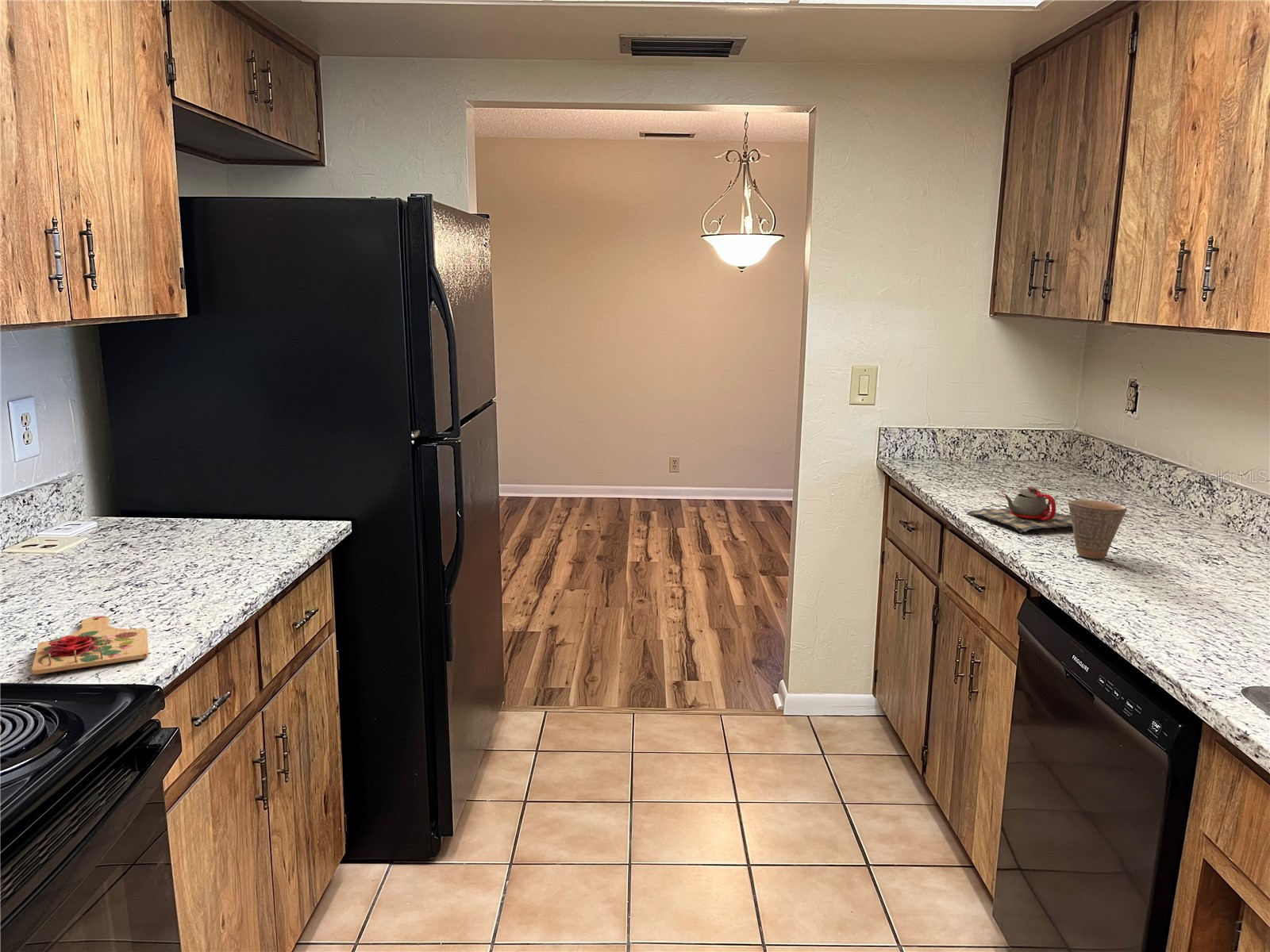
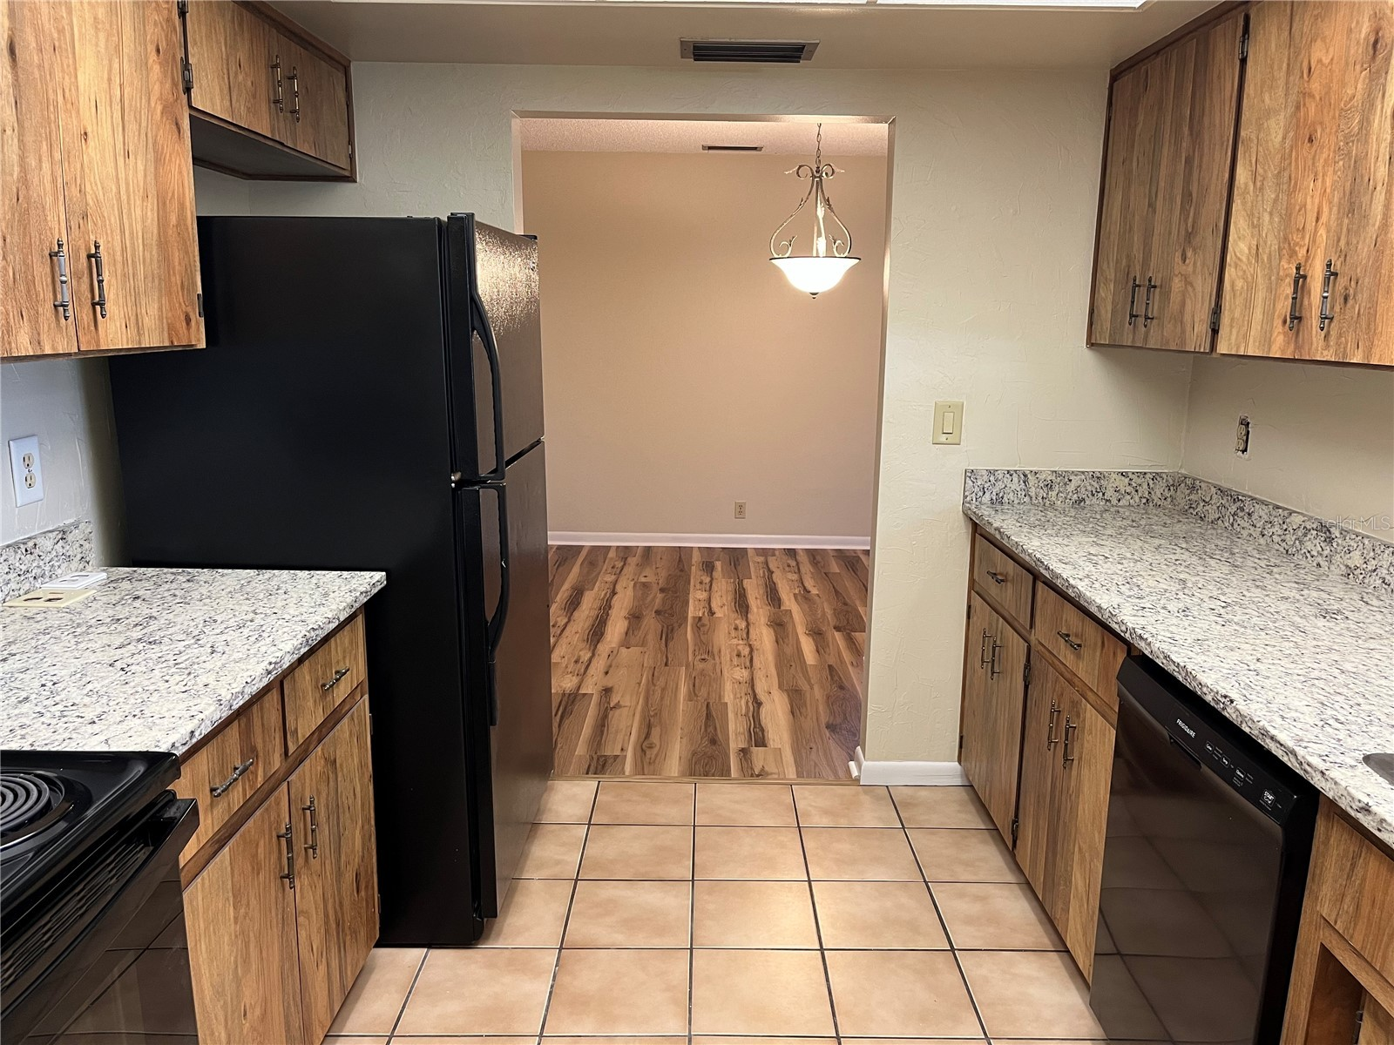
- cup [1068,500,1128,559]
- cutting board [31,616,149,675]
- teapot [966,486,1072,533]
